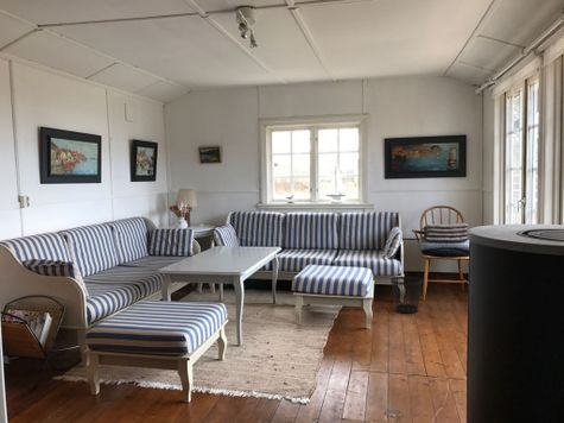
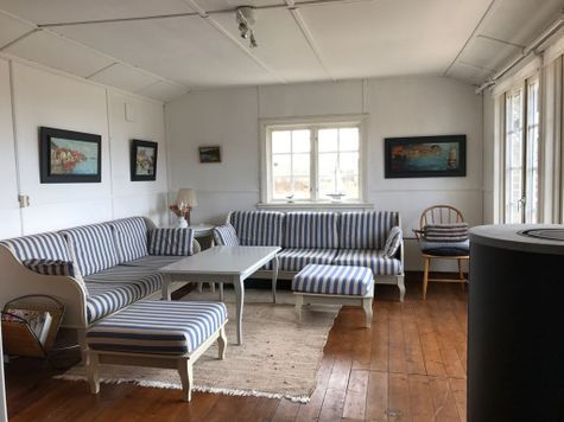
- wastebasket [389,276,424,314]
